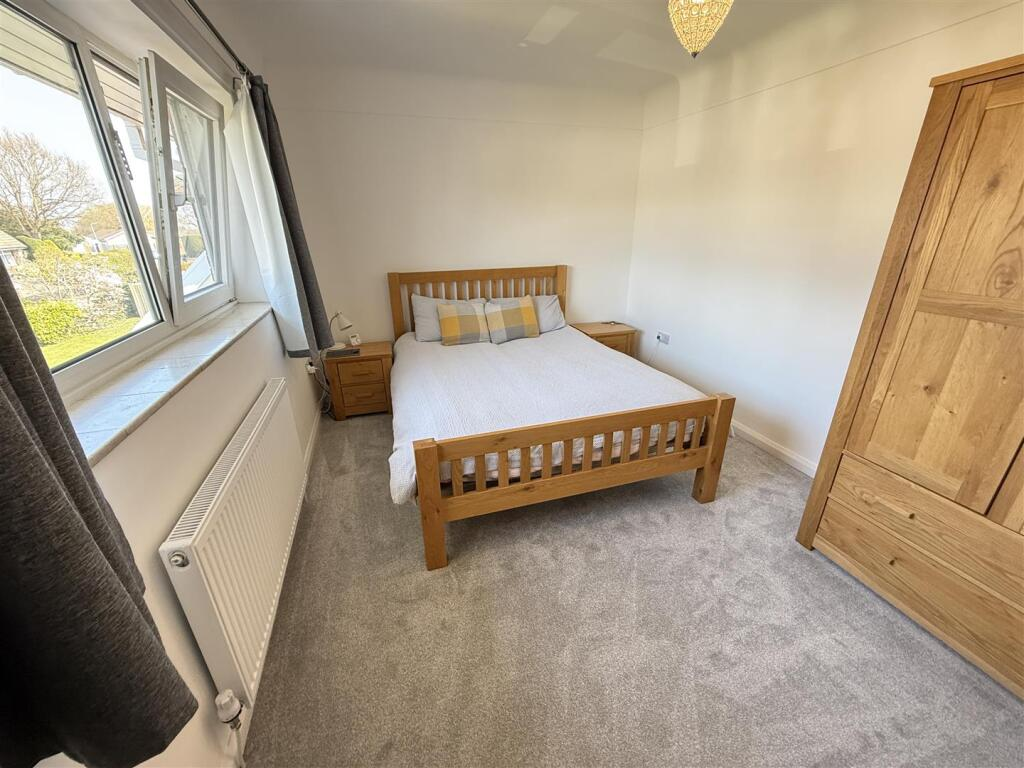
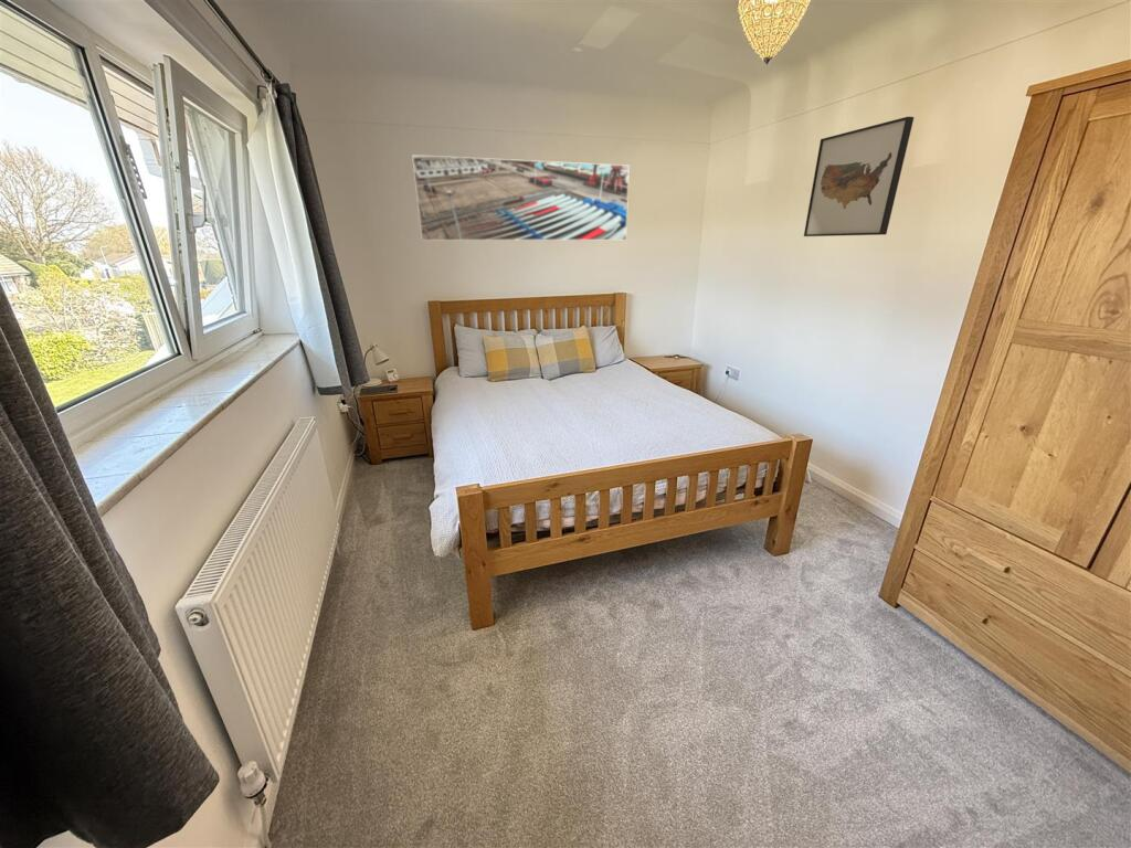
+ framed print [411,153,631,242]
+ wall art [803,116,916,237]
